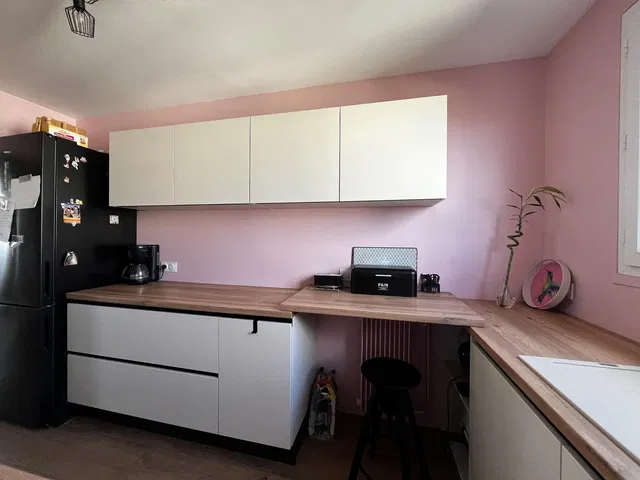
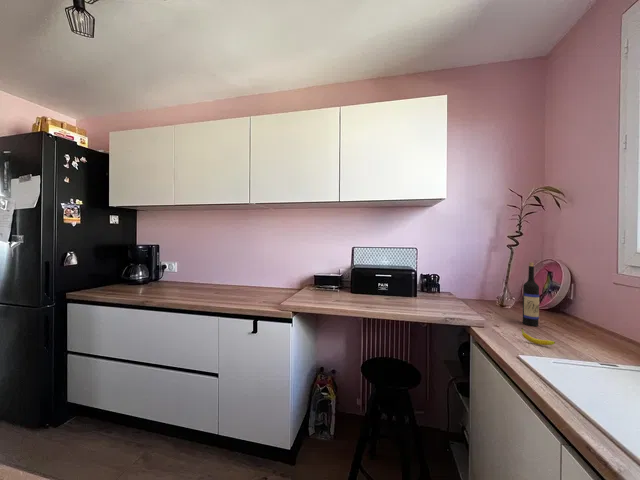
+ wine bottle [522,261,540,327]
+ fruit [521,327,556,346]
